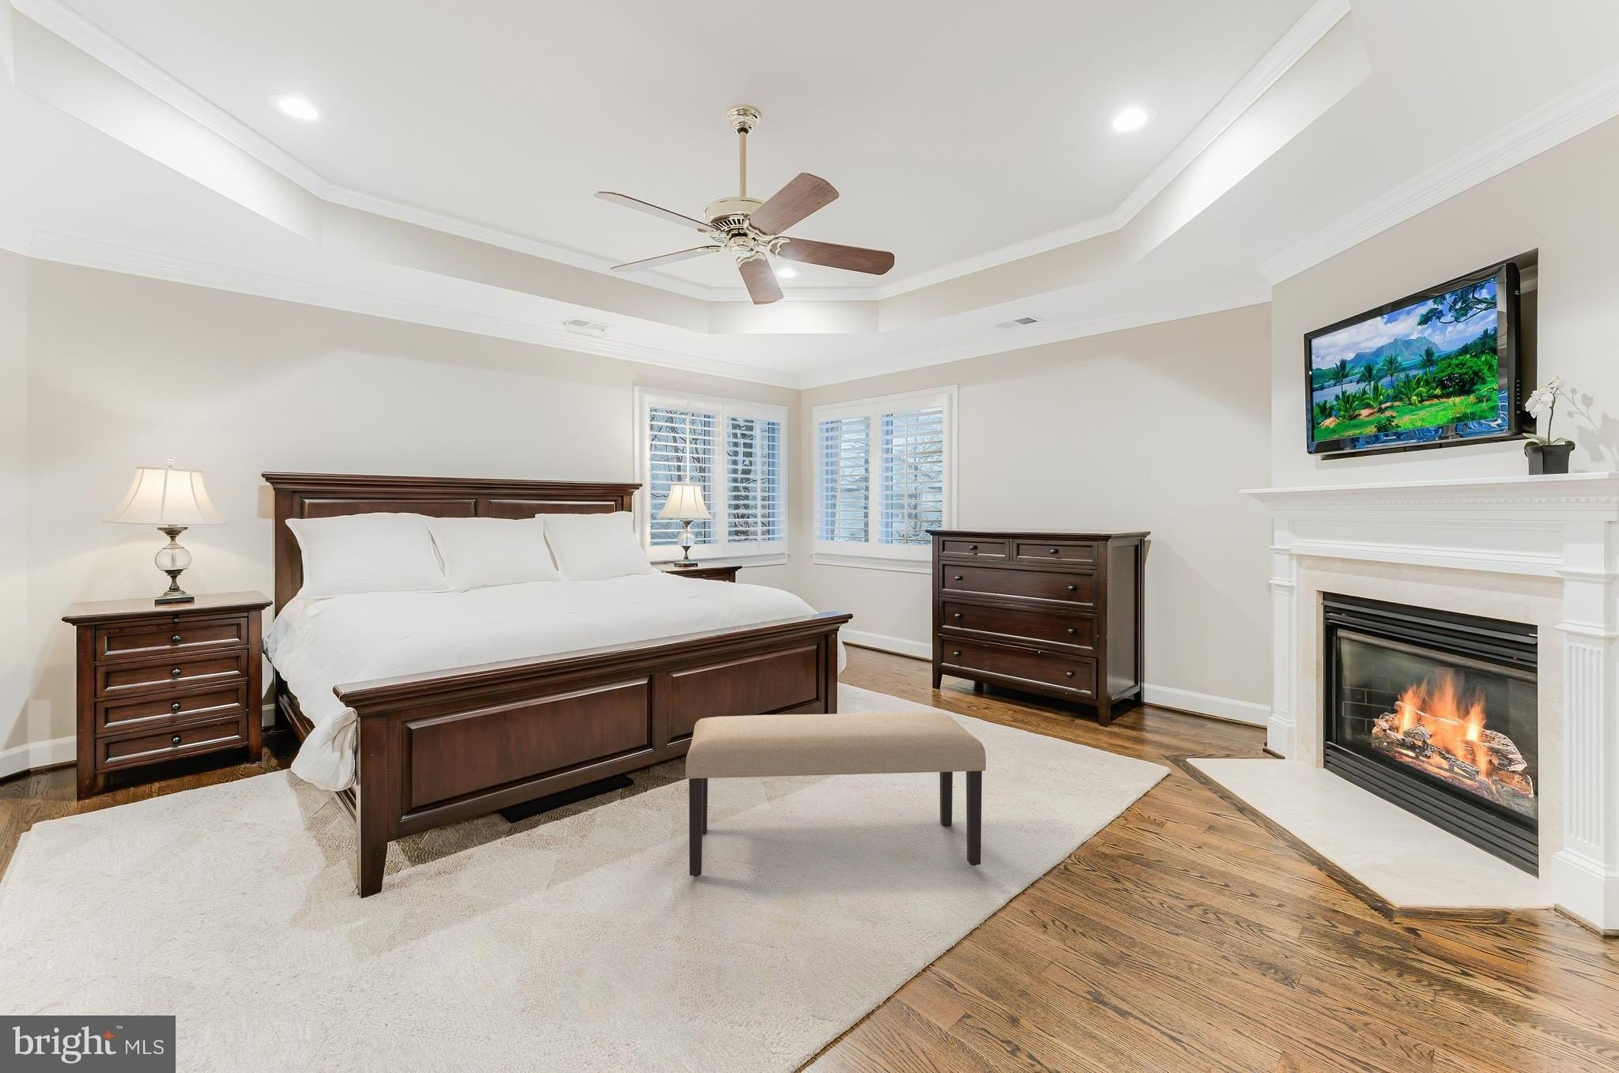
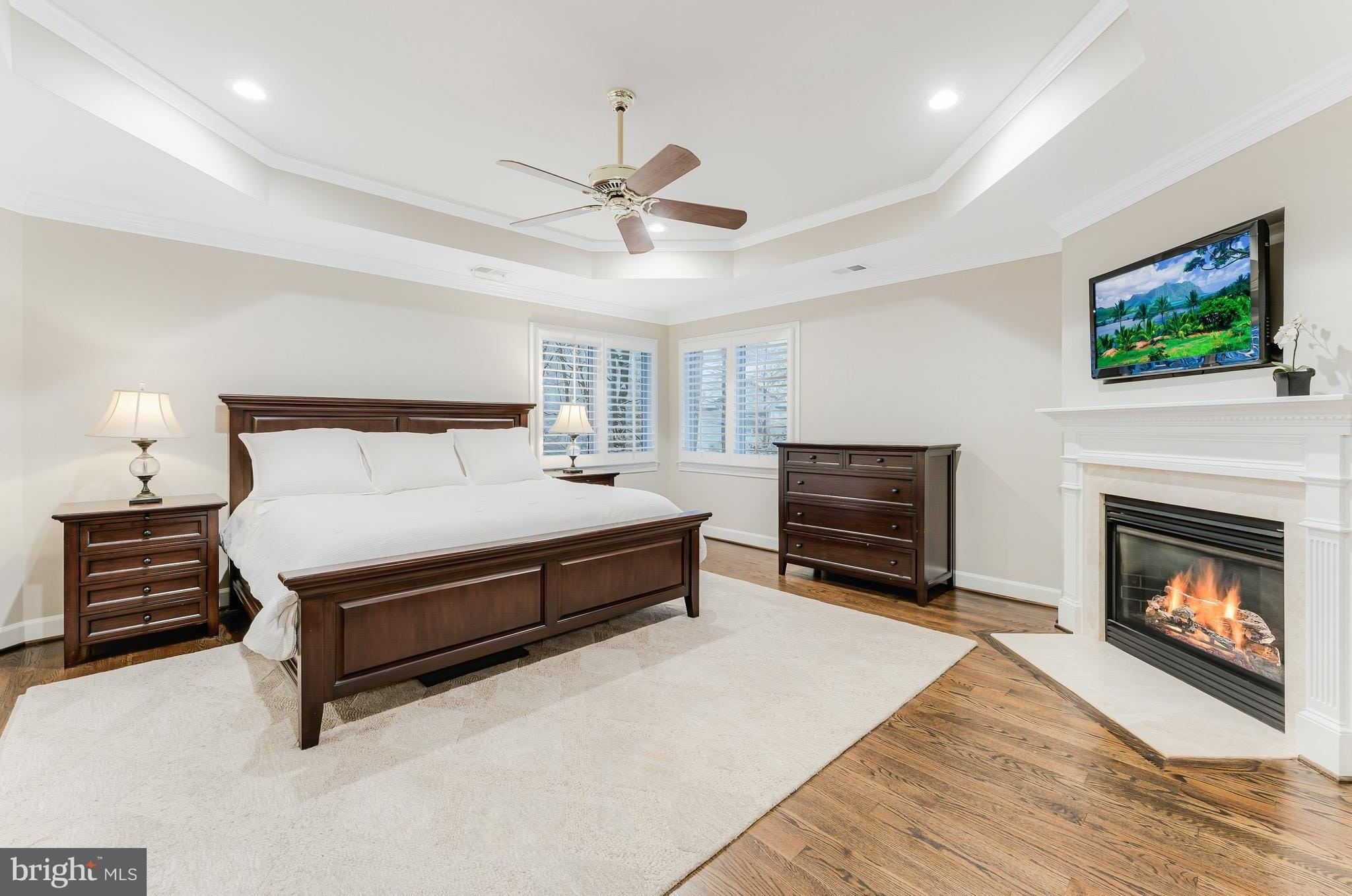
- bench [685,711,987,877]
